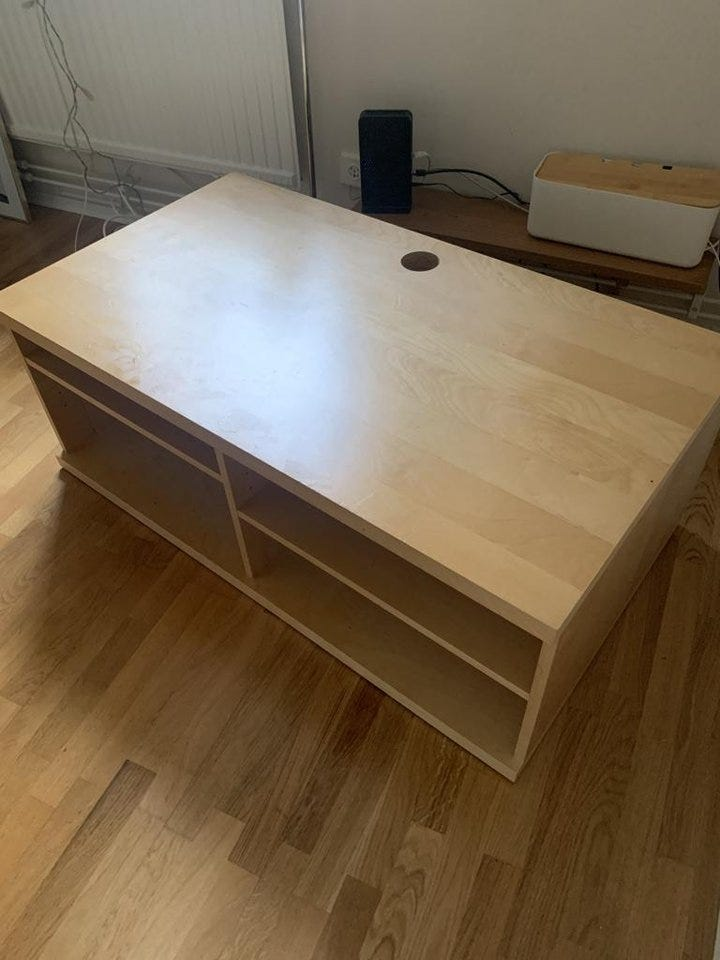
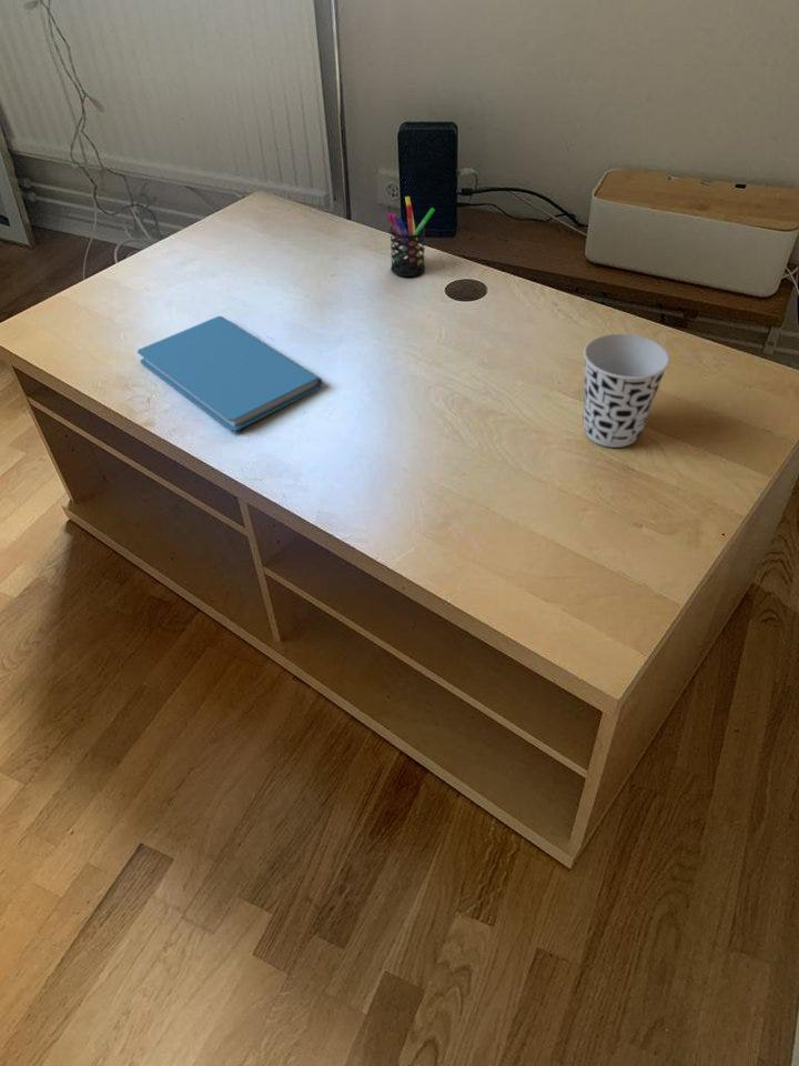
+ cup [581,333,671,449]
+ pen holder [386,195,436,278]
+ book [136,315,324,432]
